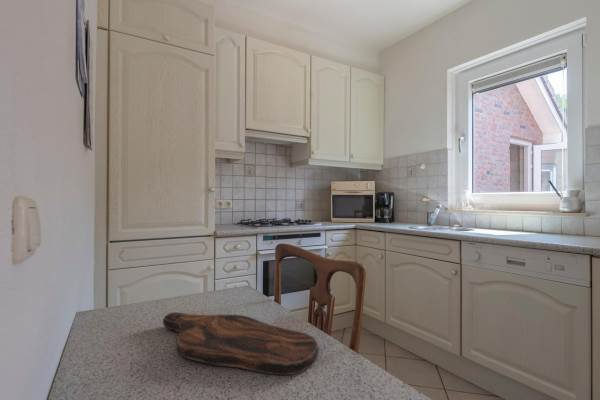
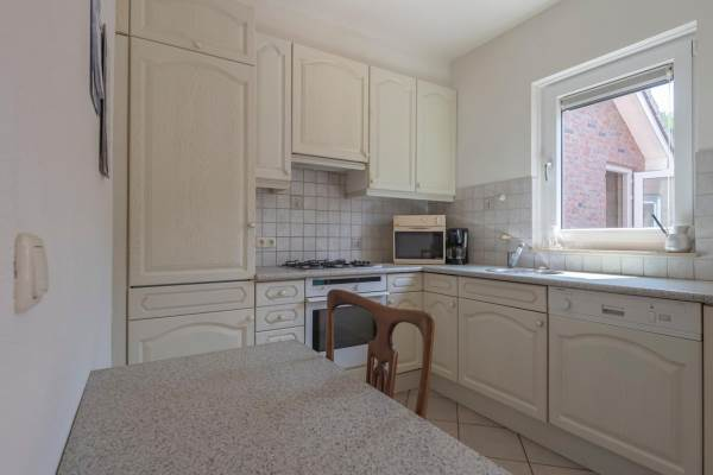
- cutting board [162,311,319,376]
